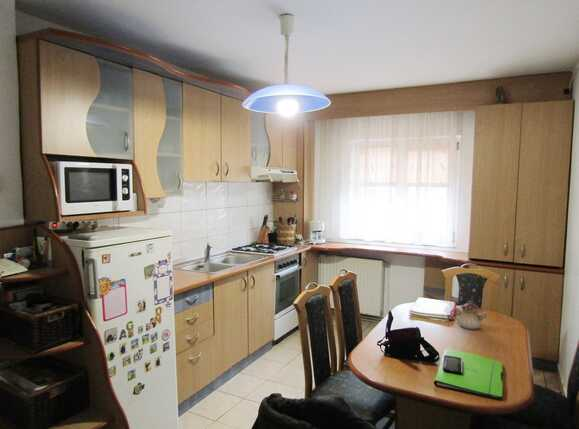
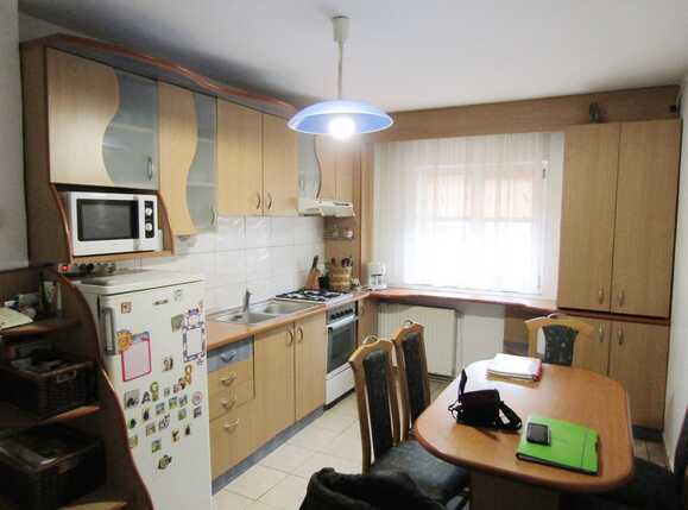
- teapot [449,299,488,330]
